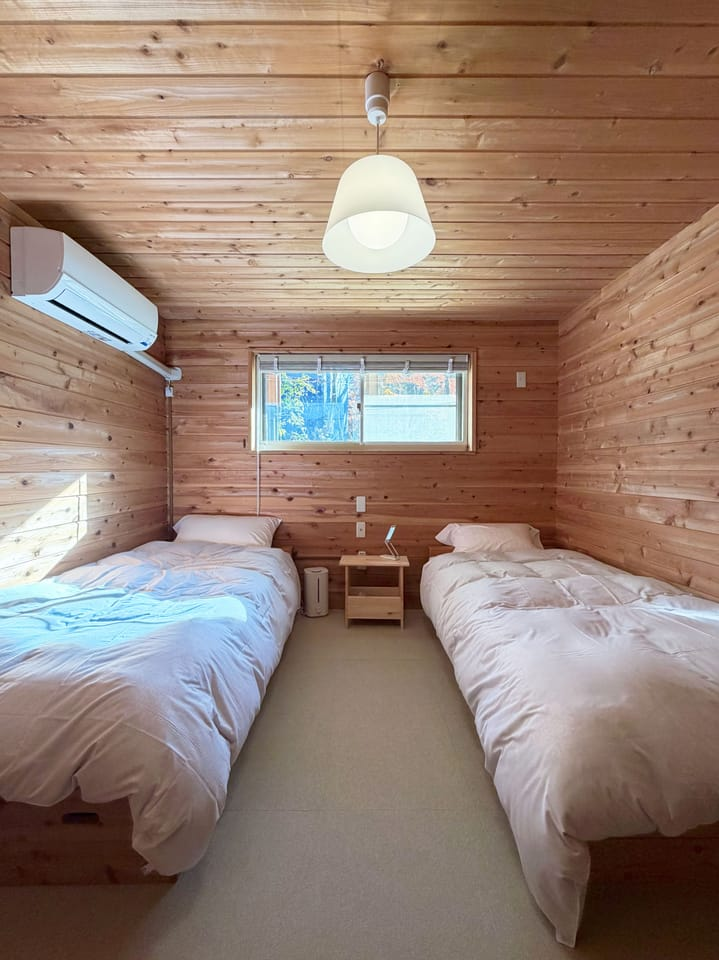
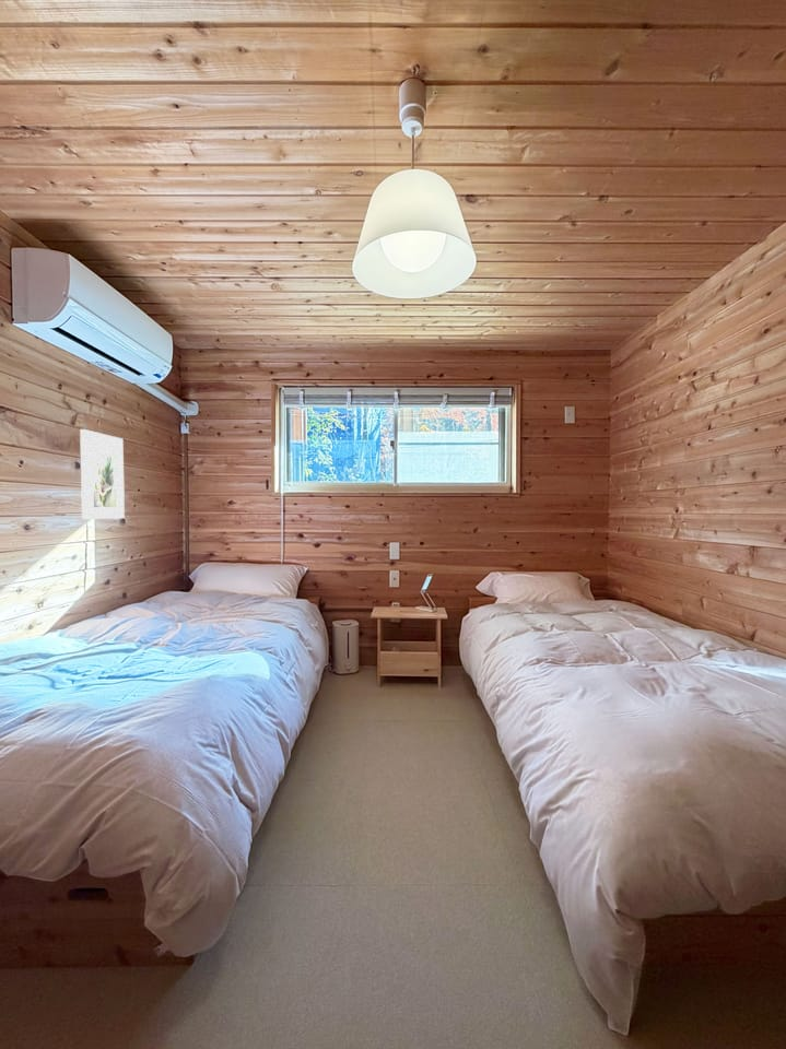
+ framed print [79,428,126,520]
